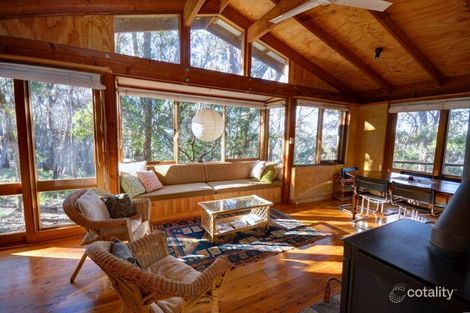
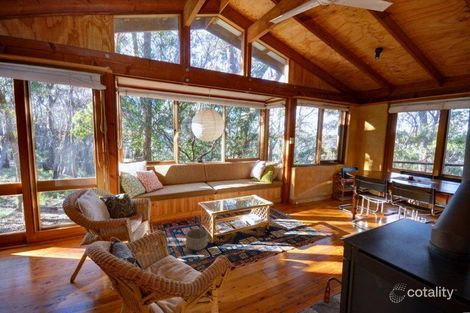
+ basket [184,212,209,251]
